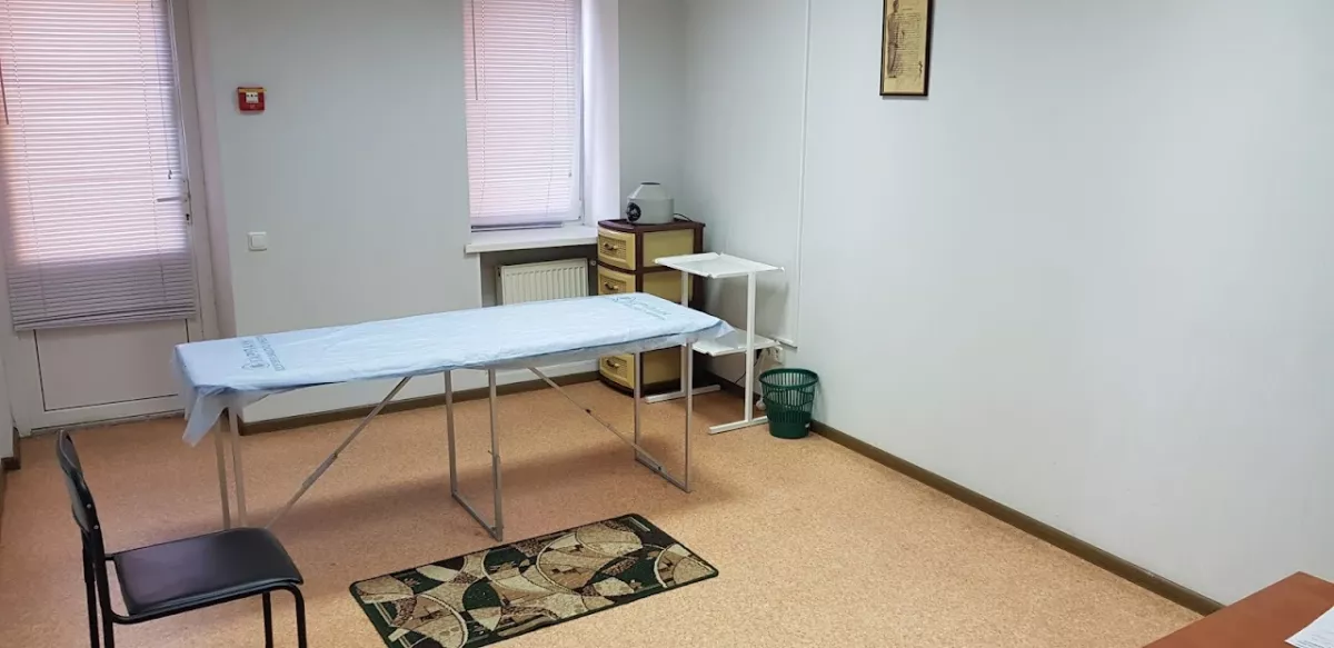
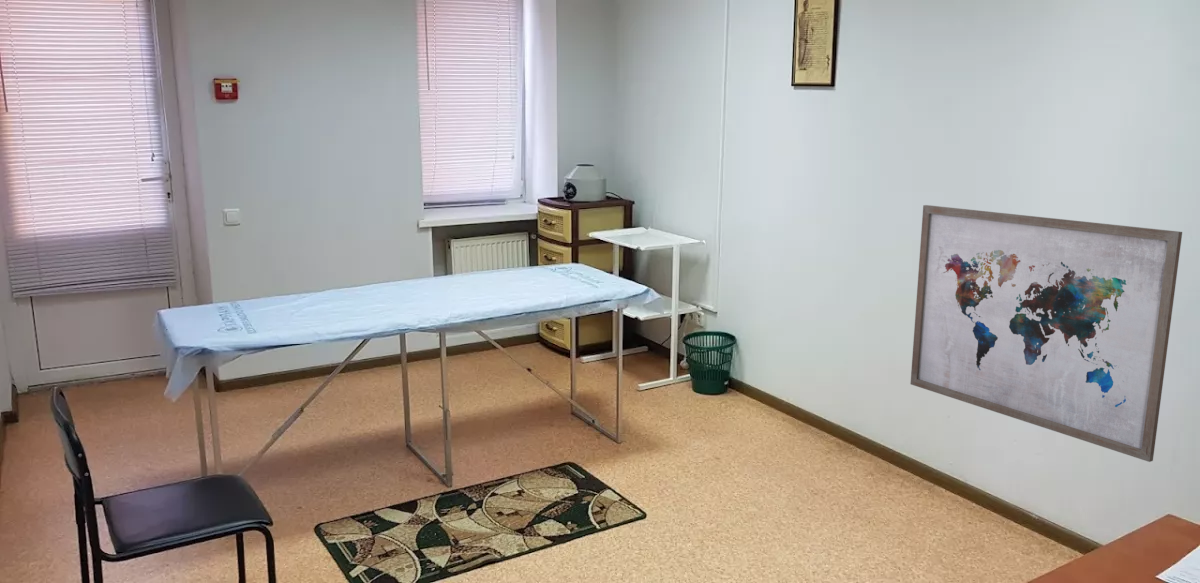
+ wall art [909,204,1183,463]
